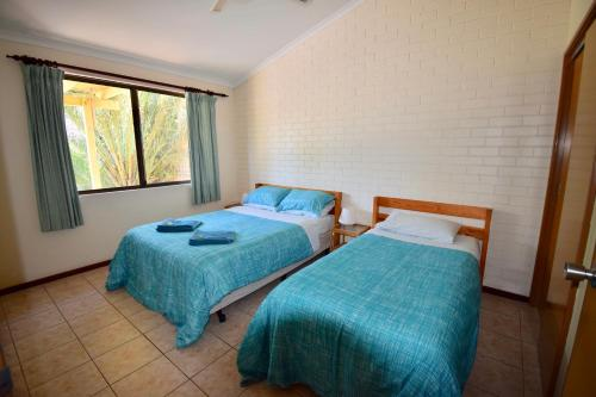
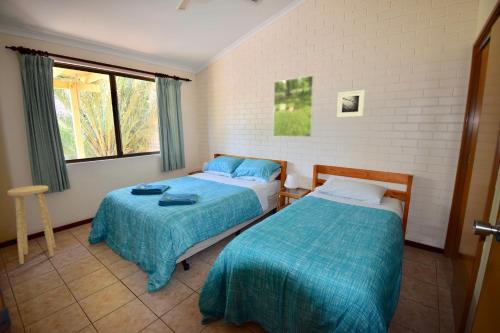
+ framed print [272,74,315,138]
+ stool [6,184,56,266]
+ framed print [336,89,366,118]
